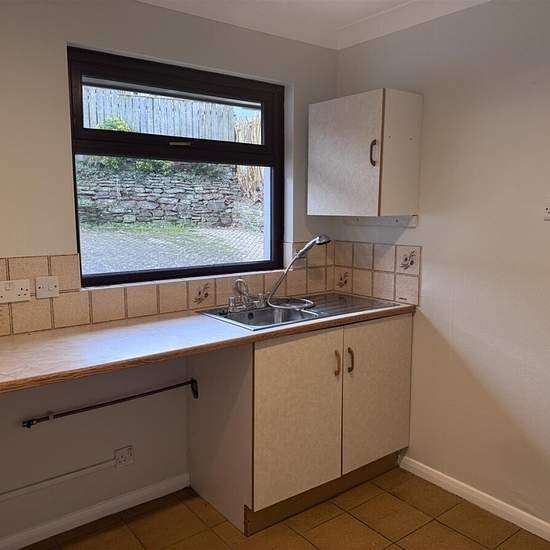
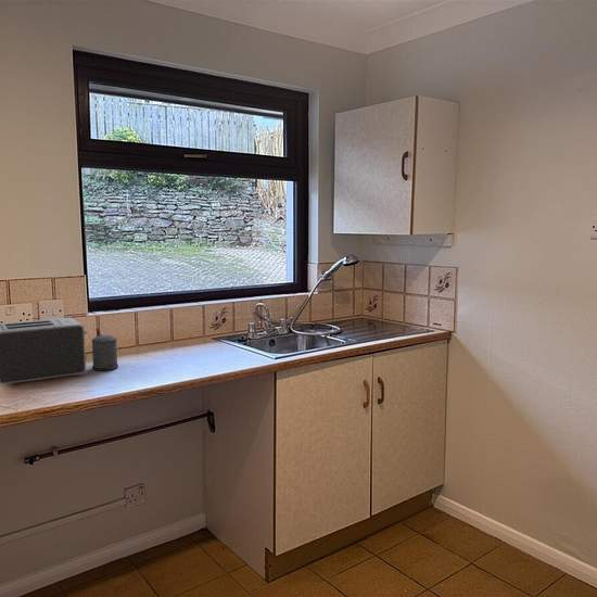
+ toaster [0,317,88,385]
+ beer stein [90,327,119,372]
